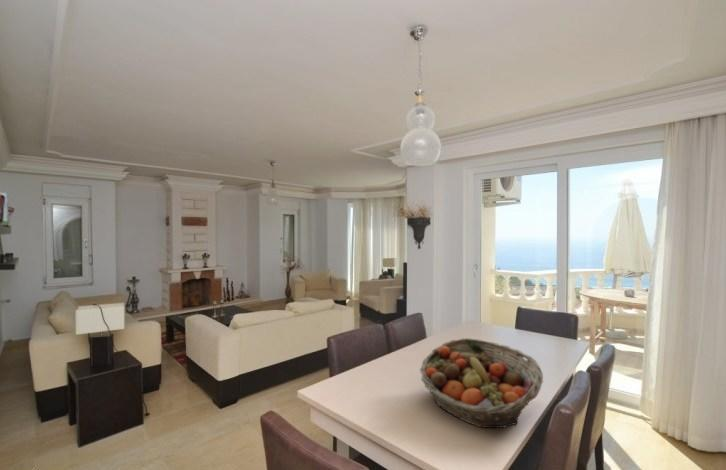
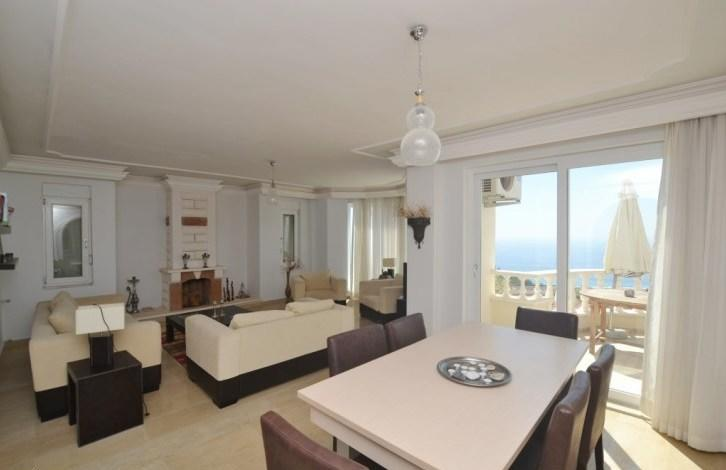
- fruit basket [419,337,544,429]
